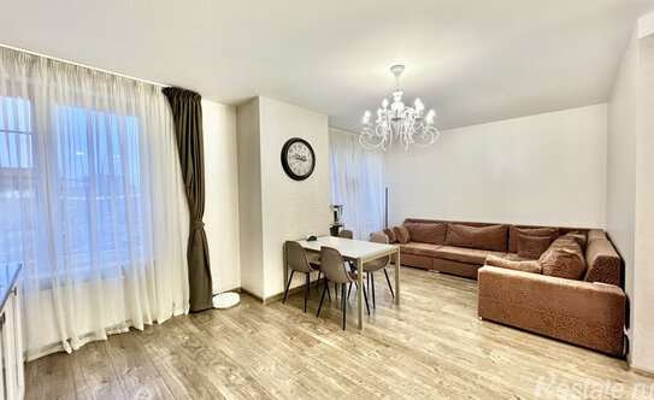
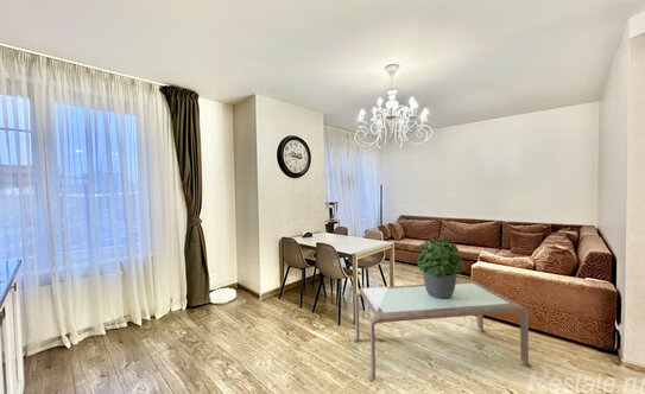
+ coffee table [352,280,532,383]
+ potted plant [416,236,464,299]
